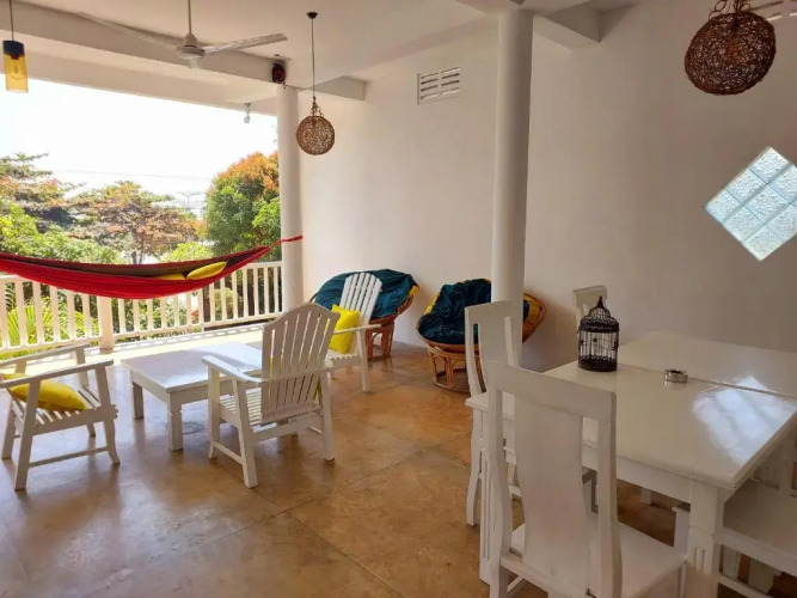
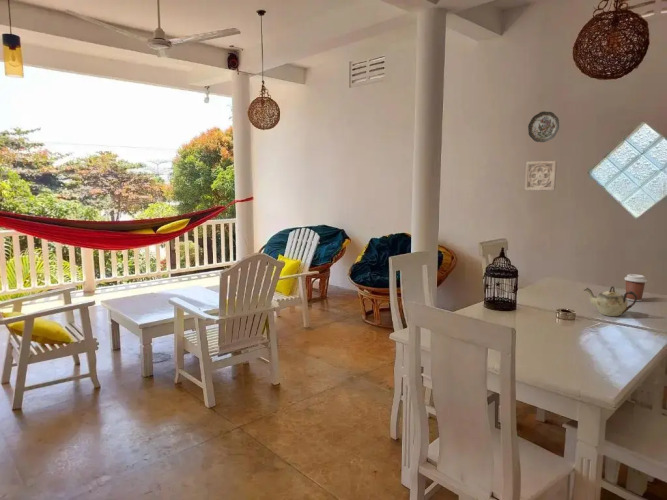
+ wall ornament [524,160,558,192]
+ coffee cup [623,273,648,302]
+ teapot [583,285,637,317]
+ decorative plate [527,110,560,143]
